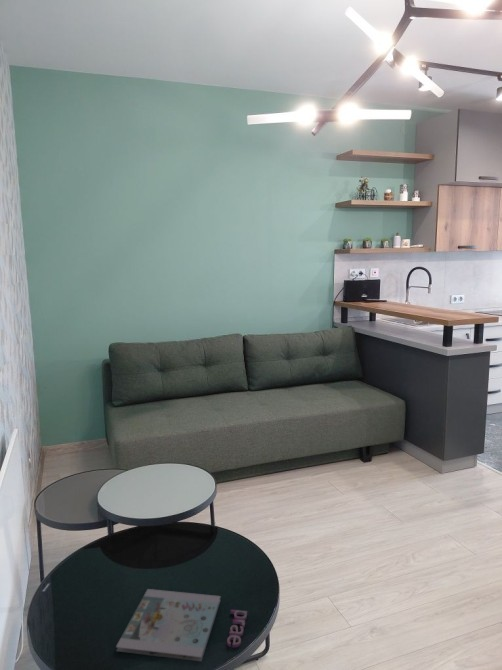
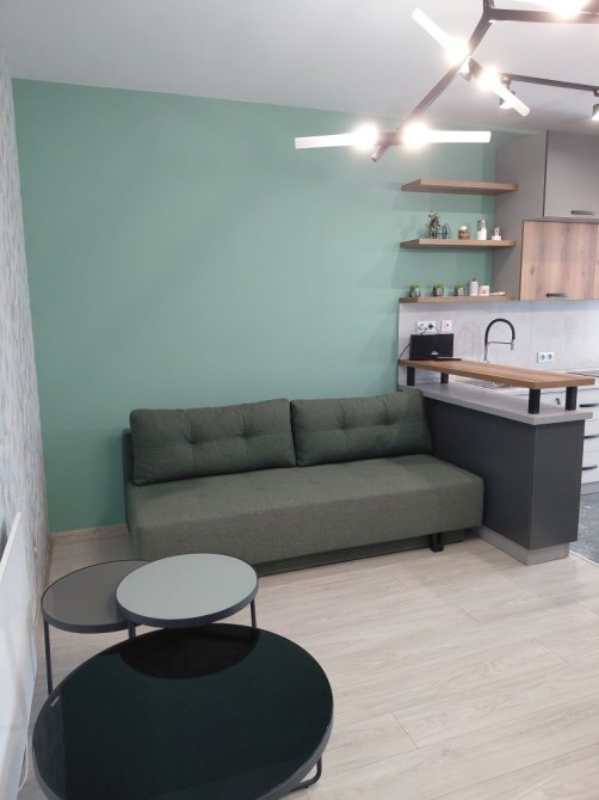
- magazine [115,588,248,662]
